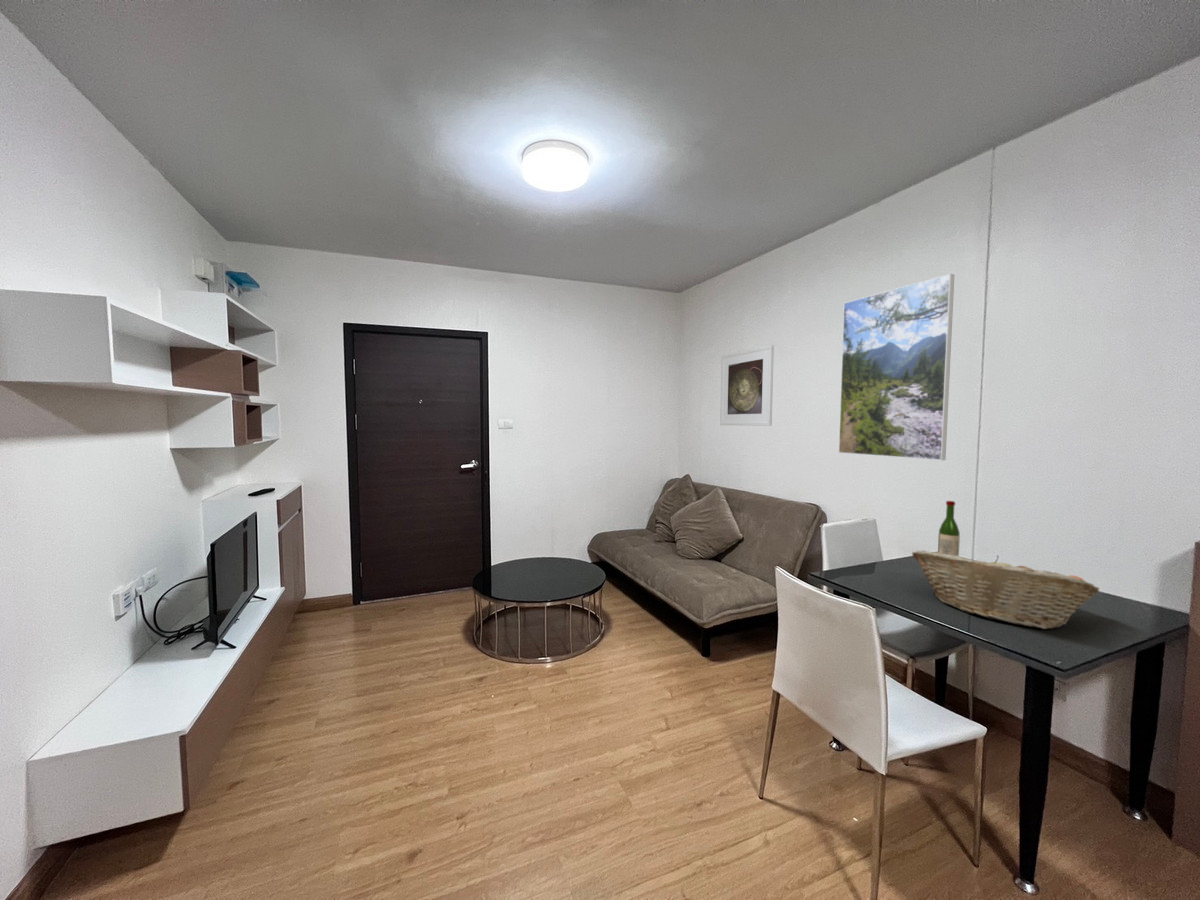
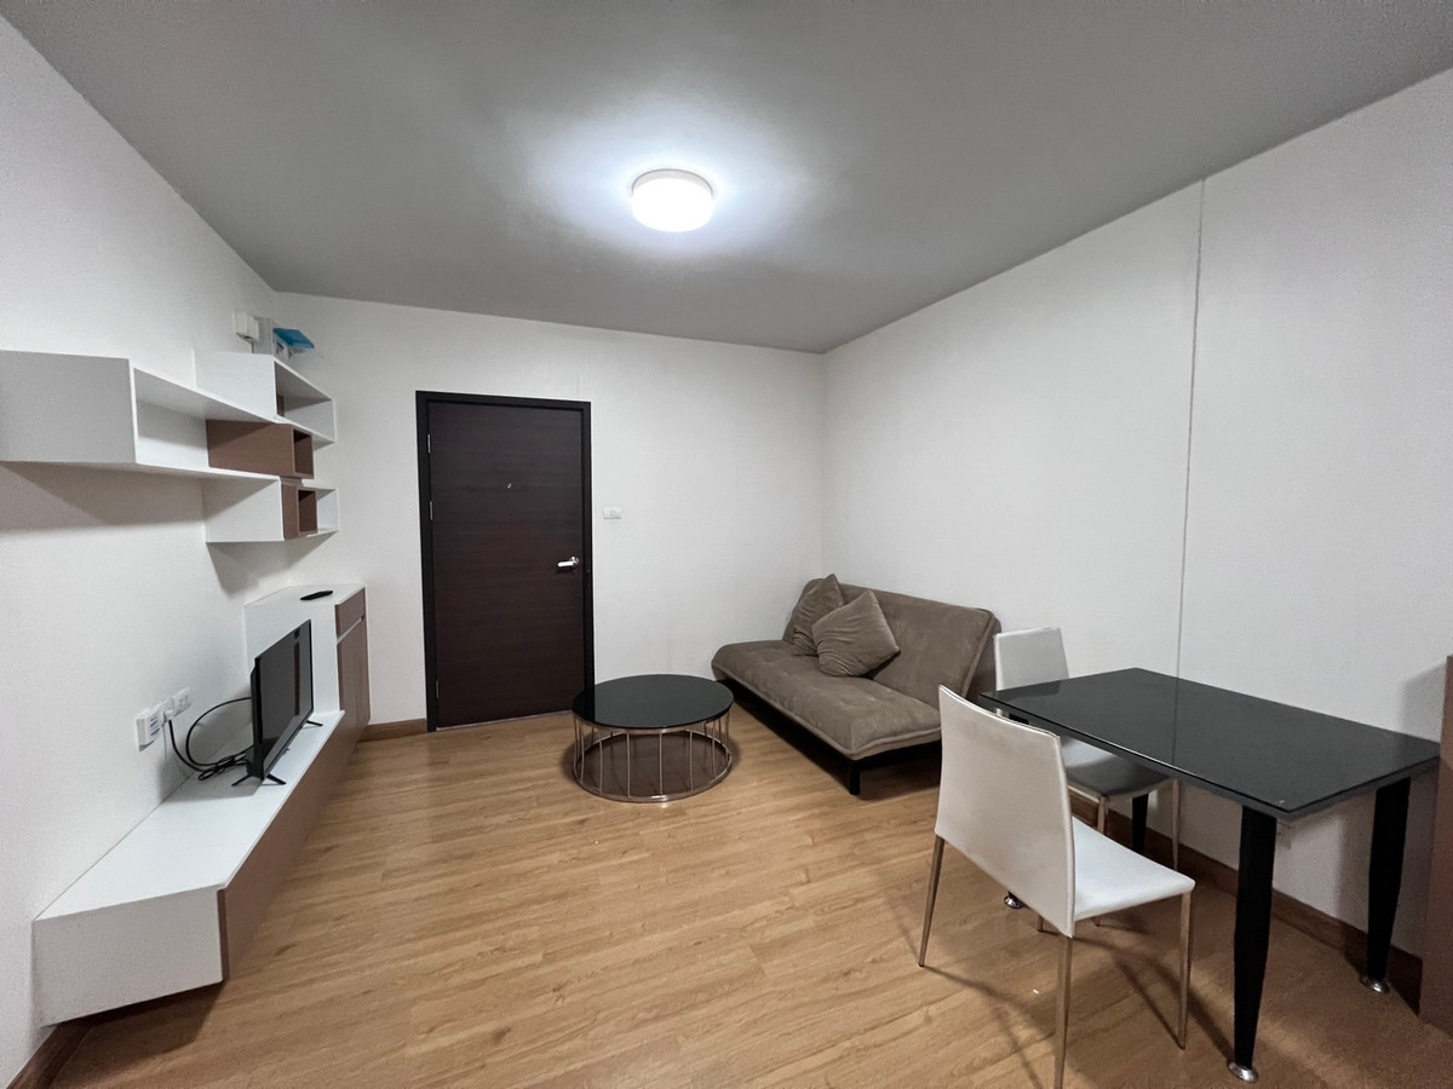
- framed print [838,273,955,461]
- wine bottle [937,500,961,557]
- fruit basket [911,550,1100,630]
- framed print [719,344,775,427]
